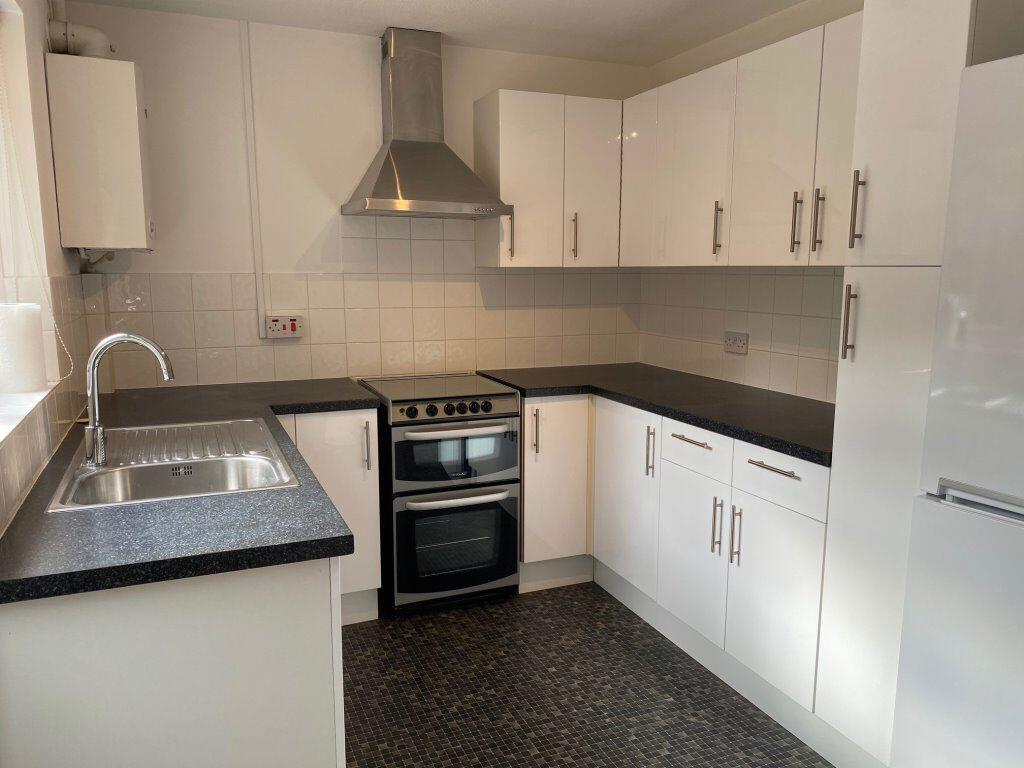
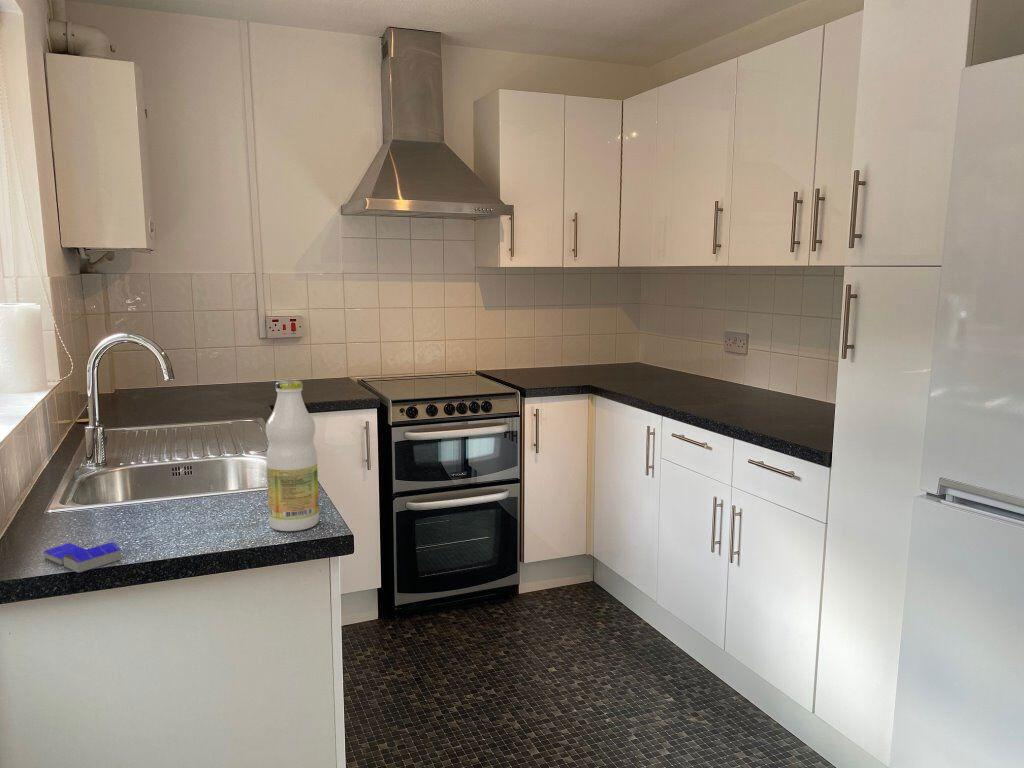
+ bottle [265,379,320,532]
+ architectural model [42,541,122,574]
